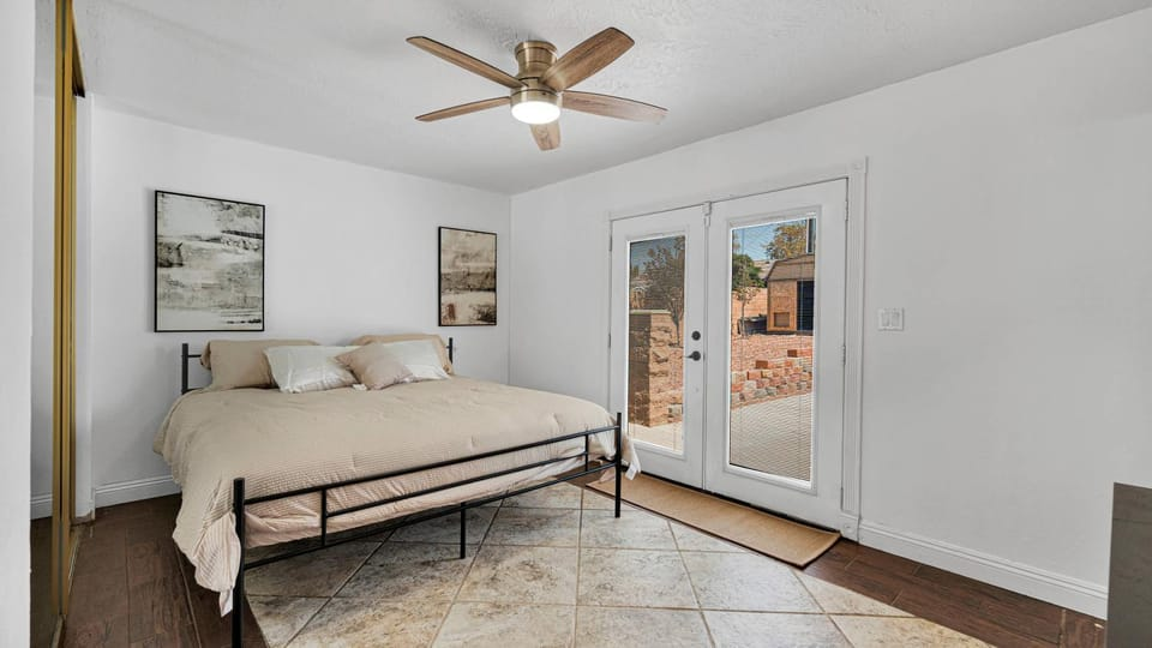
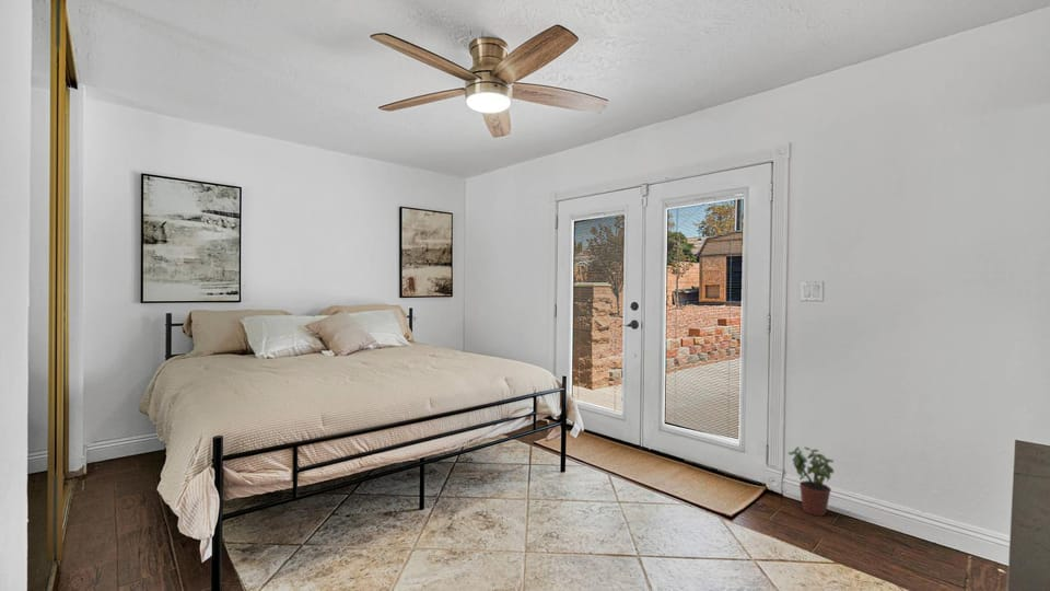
+ potted plant [788,445,835,517]
